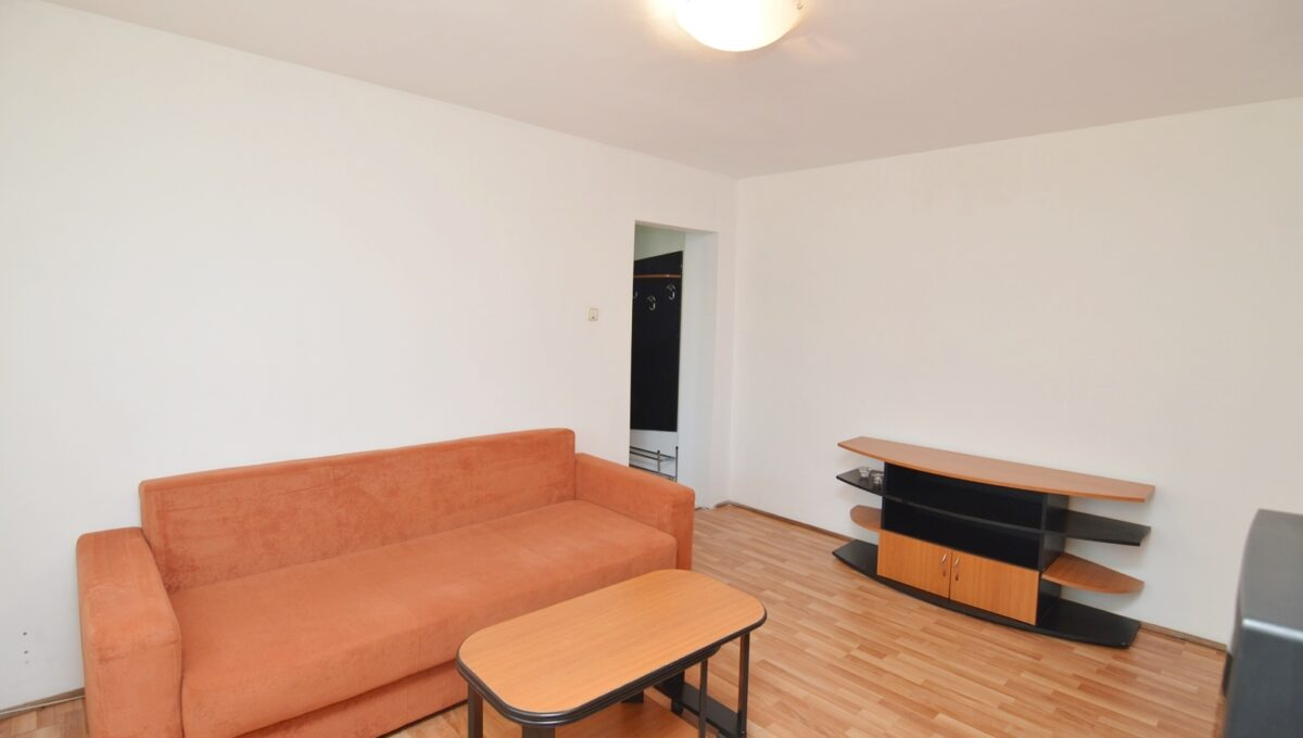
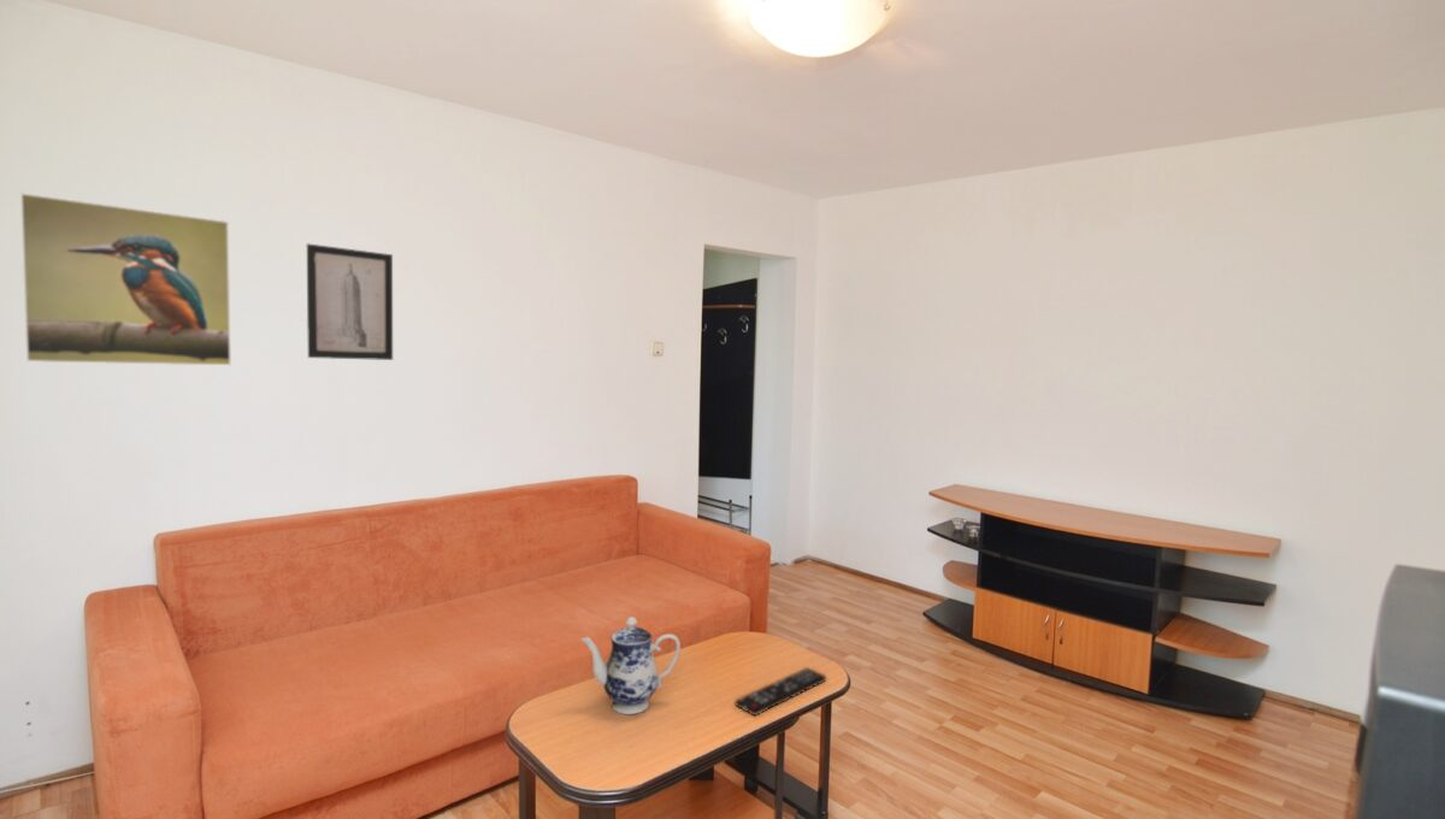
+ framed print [19,192,232,366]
+ teapot [580,615,682,715]
+ remote control [735,666,827,717]
+ wall art [306,242,394,361]
